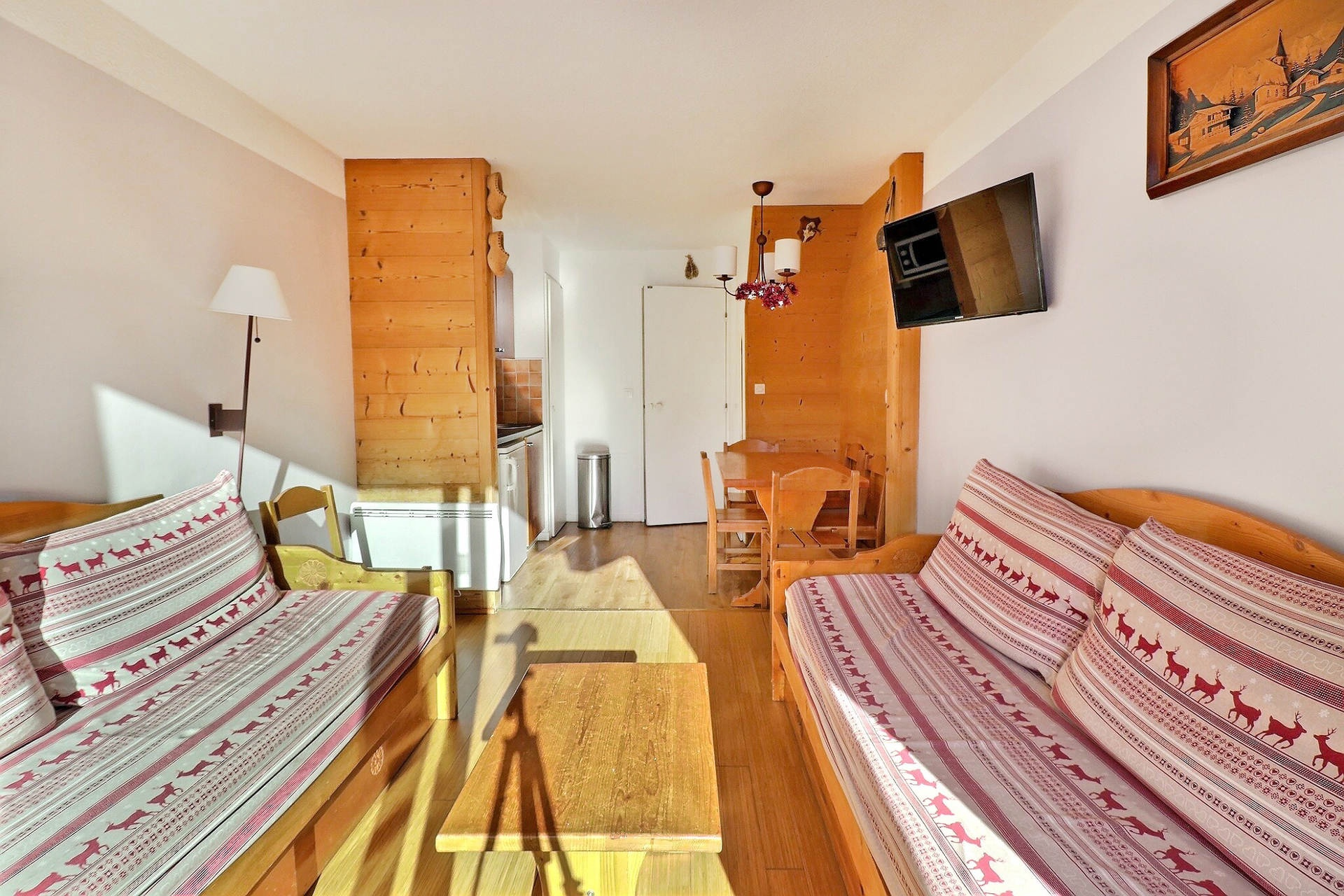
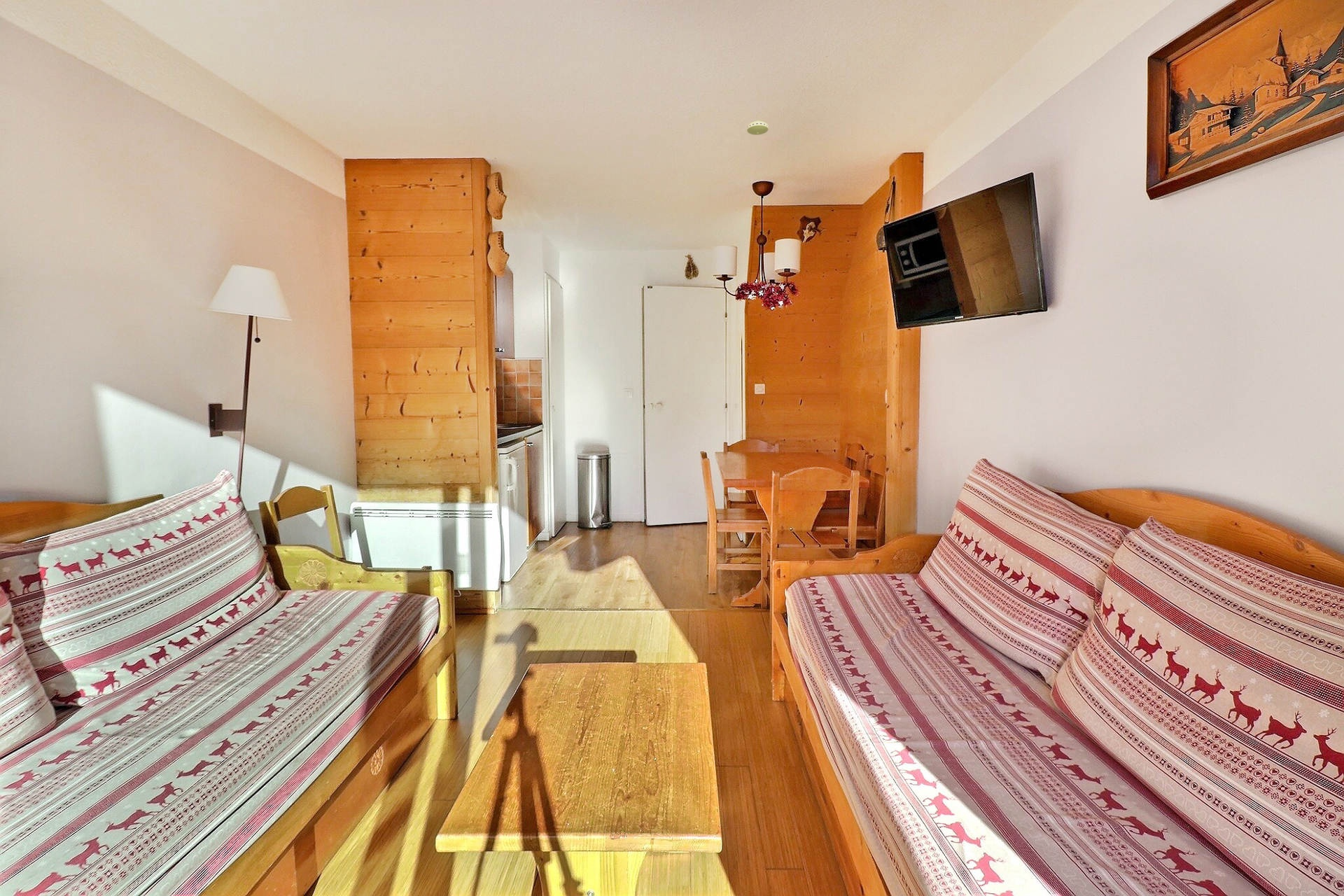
+ smoke detector [746,120,769,136]
